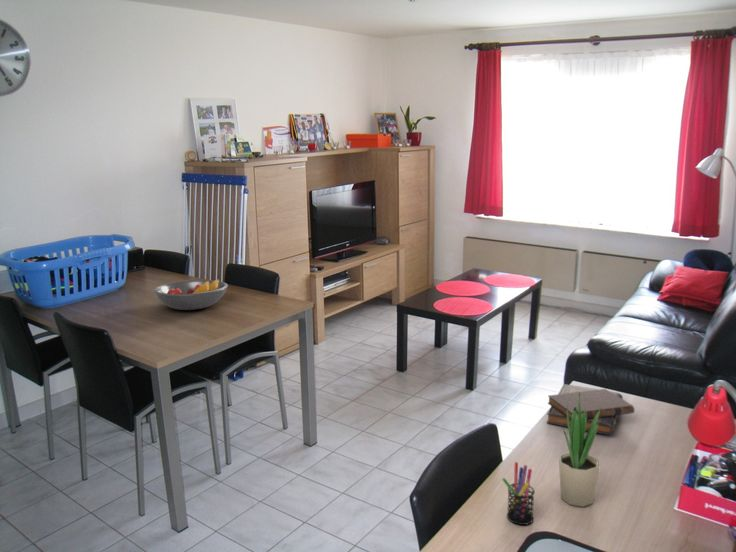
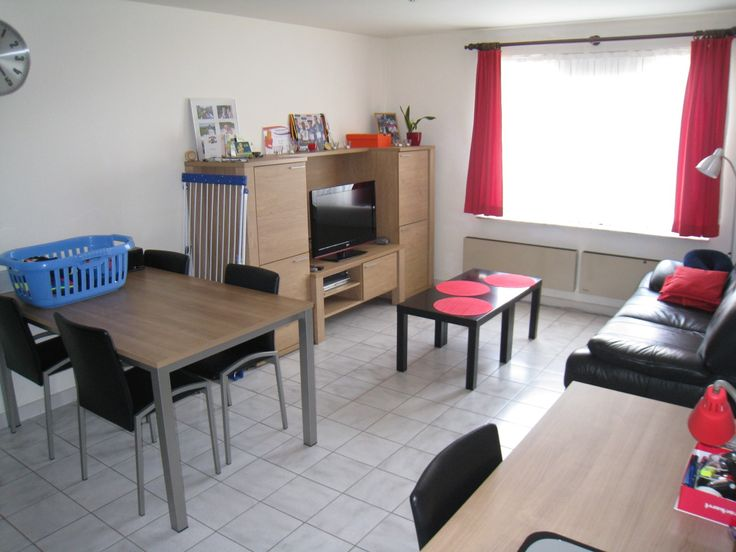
- fruit bowl [152,278,229,311]
- pen holder [501,461,536,526]
- potted plant [558,391,601,508]
- diary [546,383,635,435]
